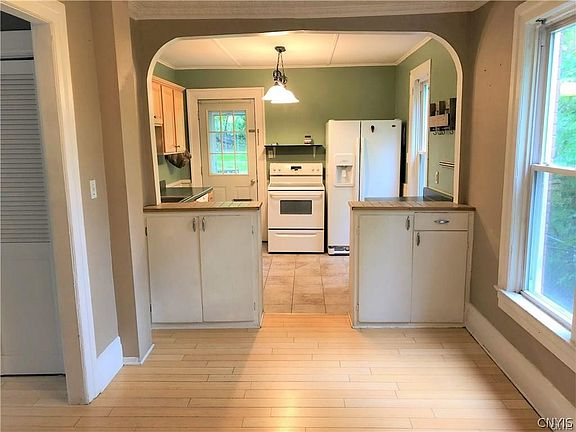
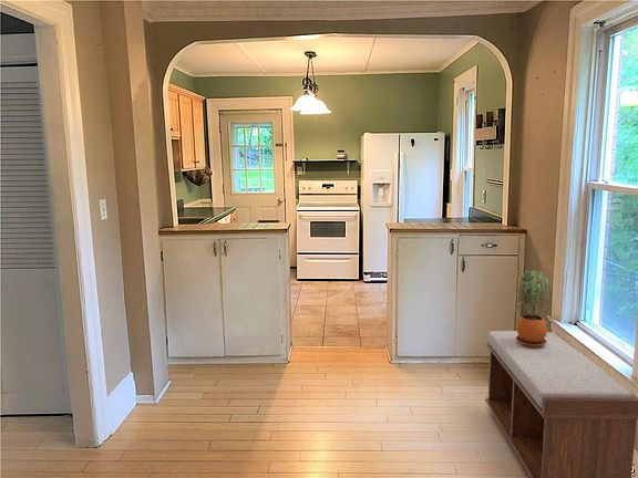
+ bench [484,330,638,478]
+ potted plant [513,269,550,346]
